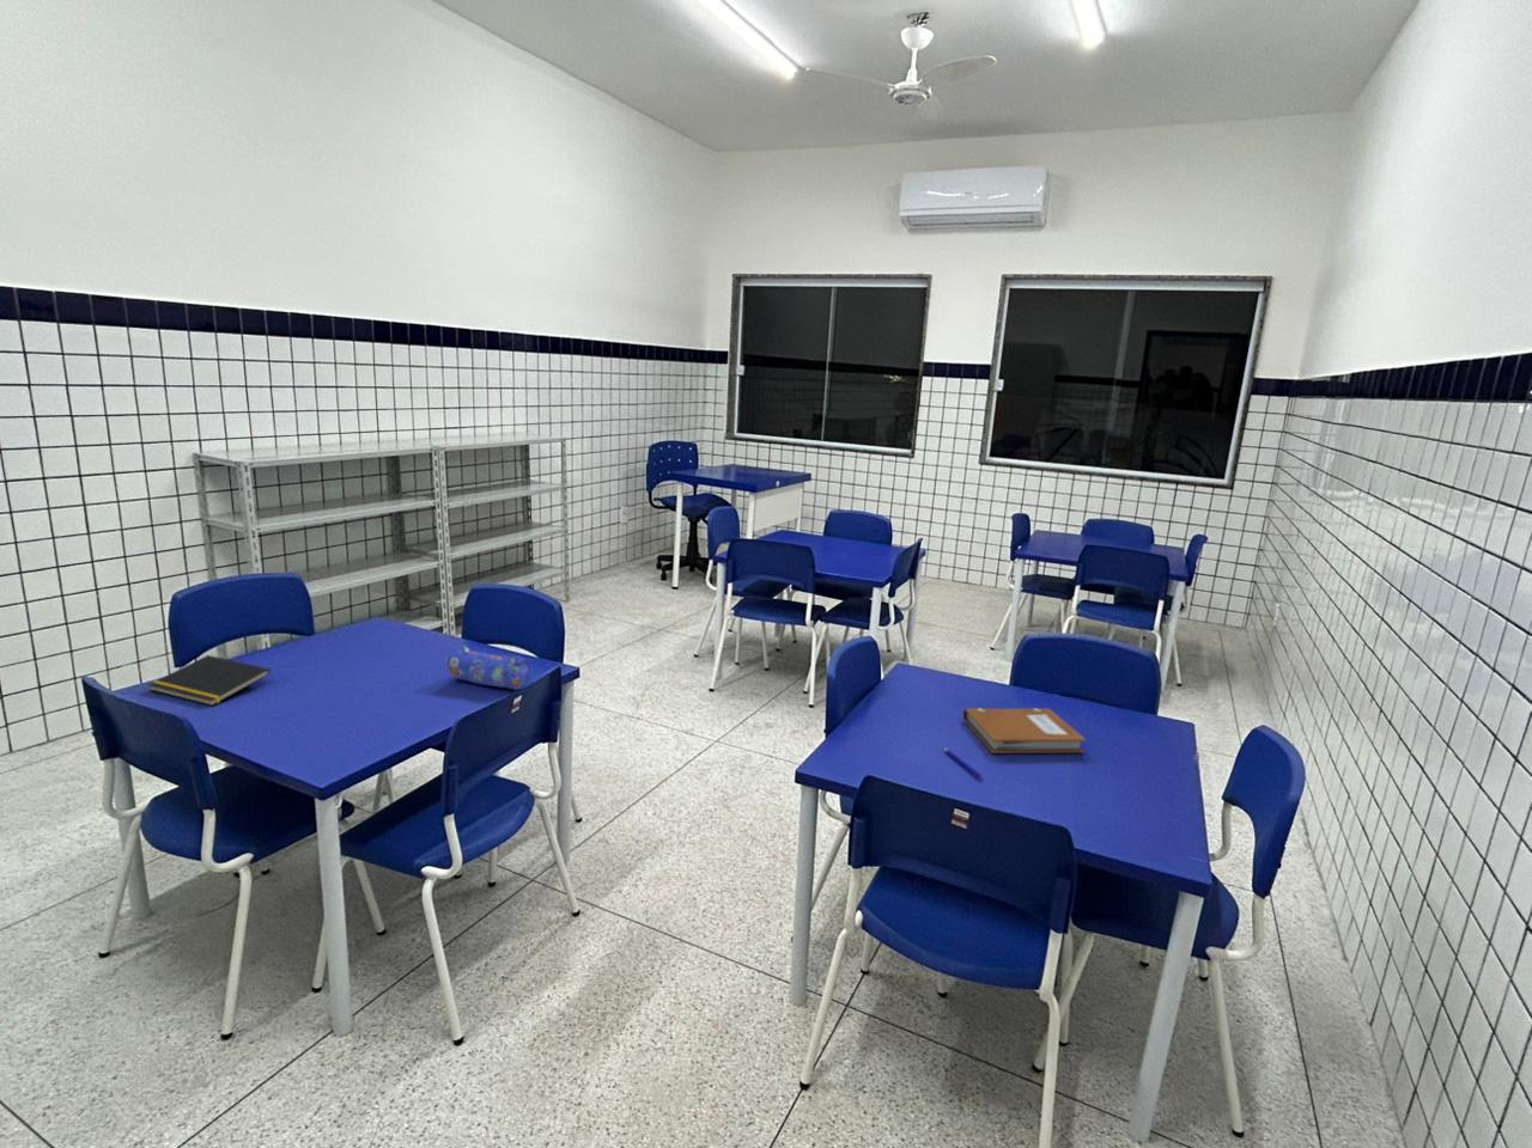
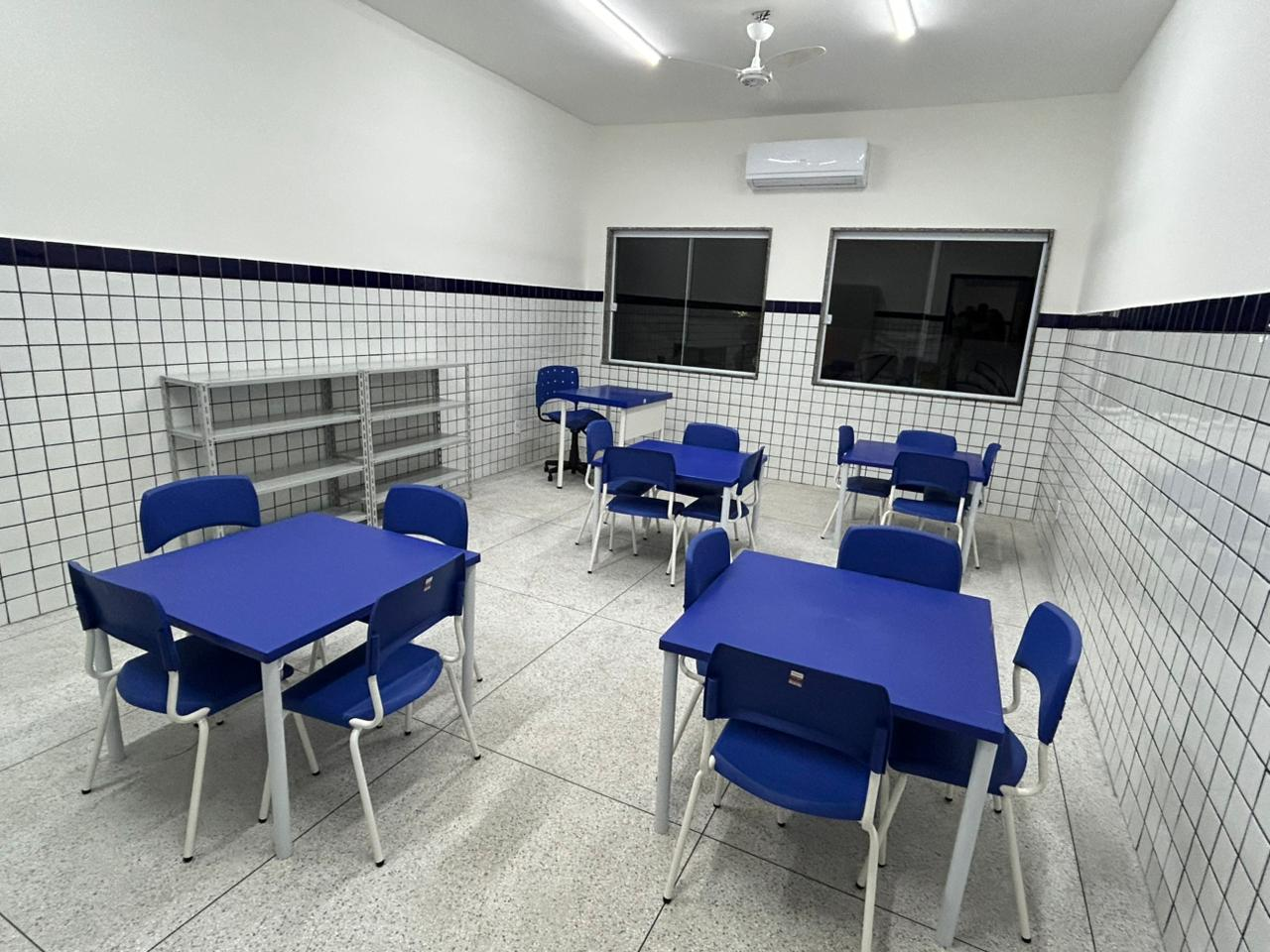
- notebook [963,707,1087,755]
- pencil case [444,645,531,691]
- pen [942,746,984,780]
- notepad [147,654,271,707]
